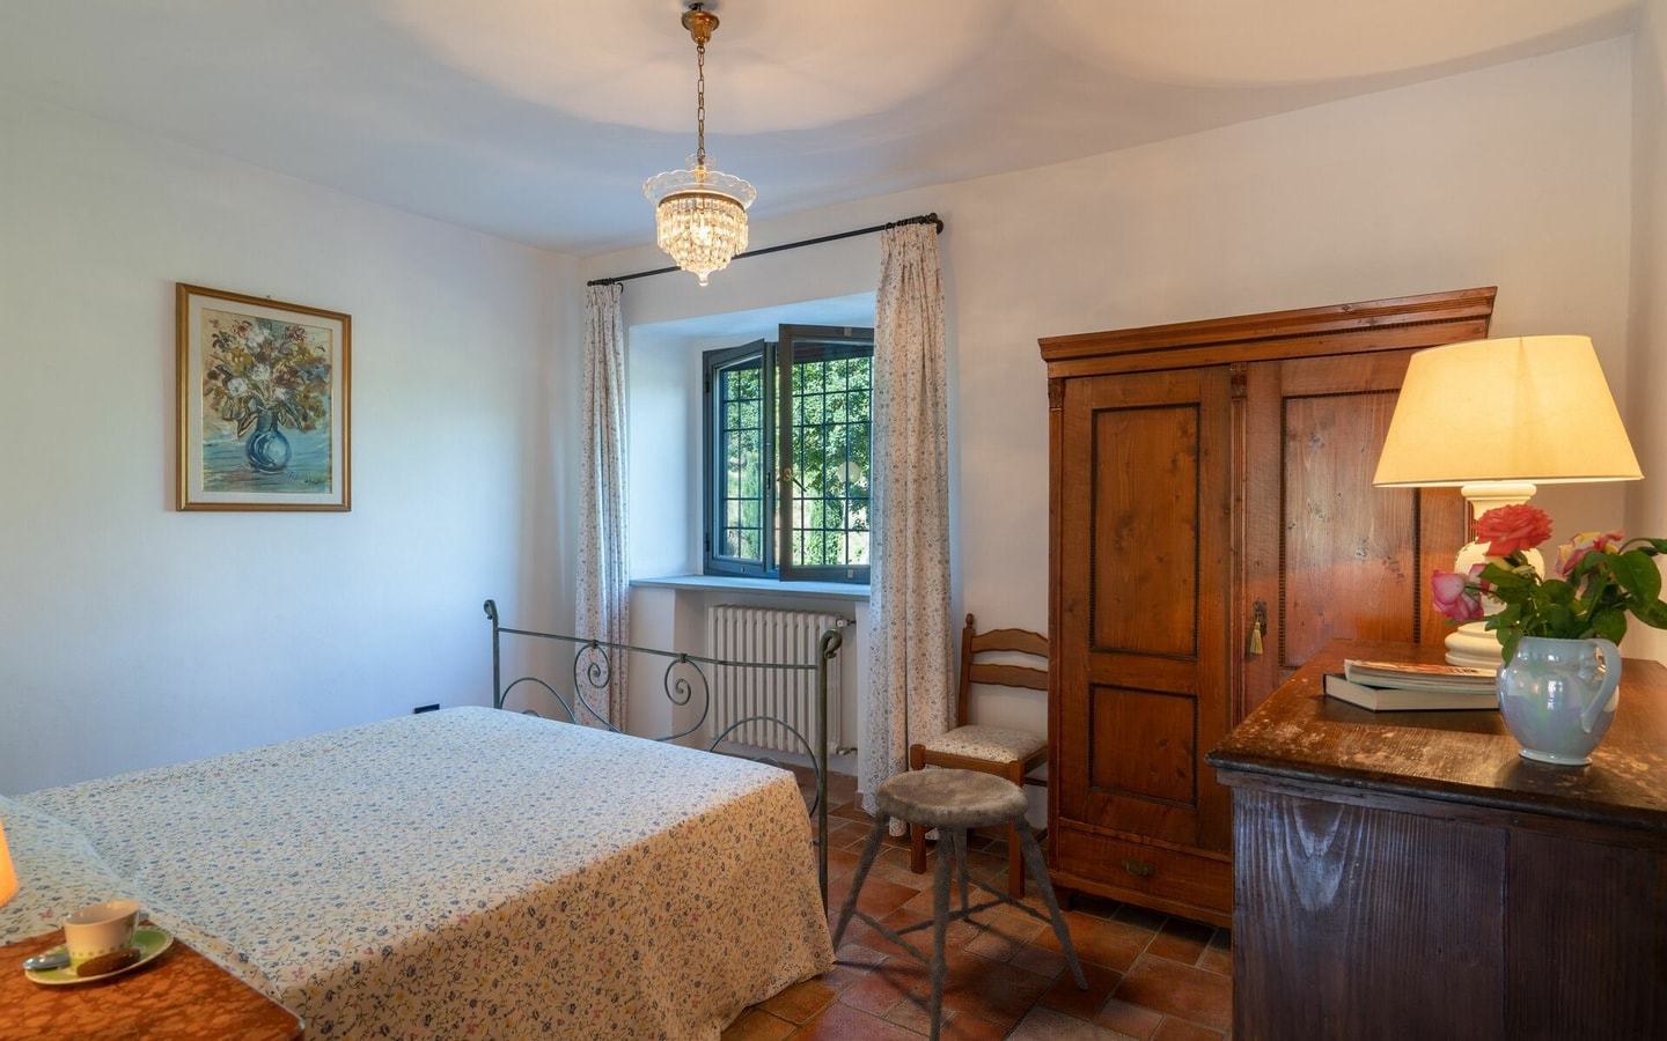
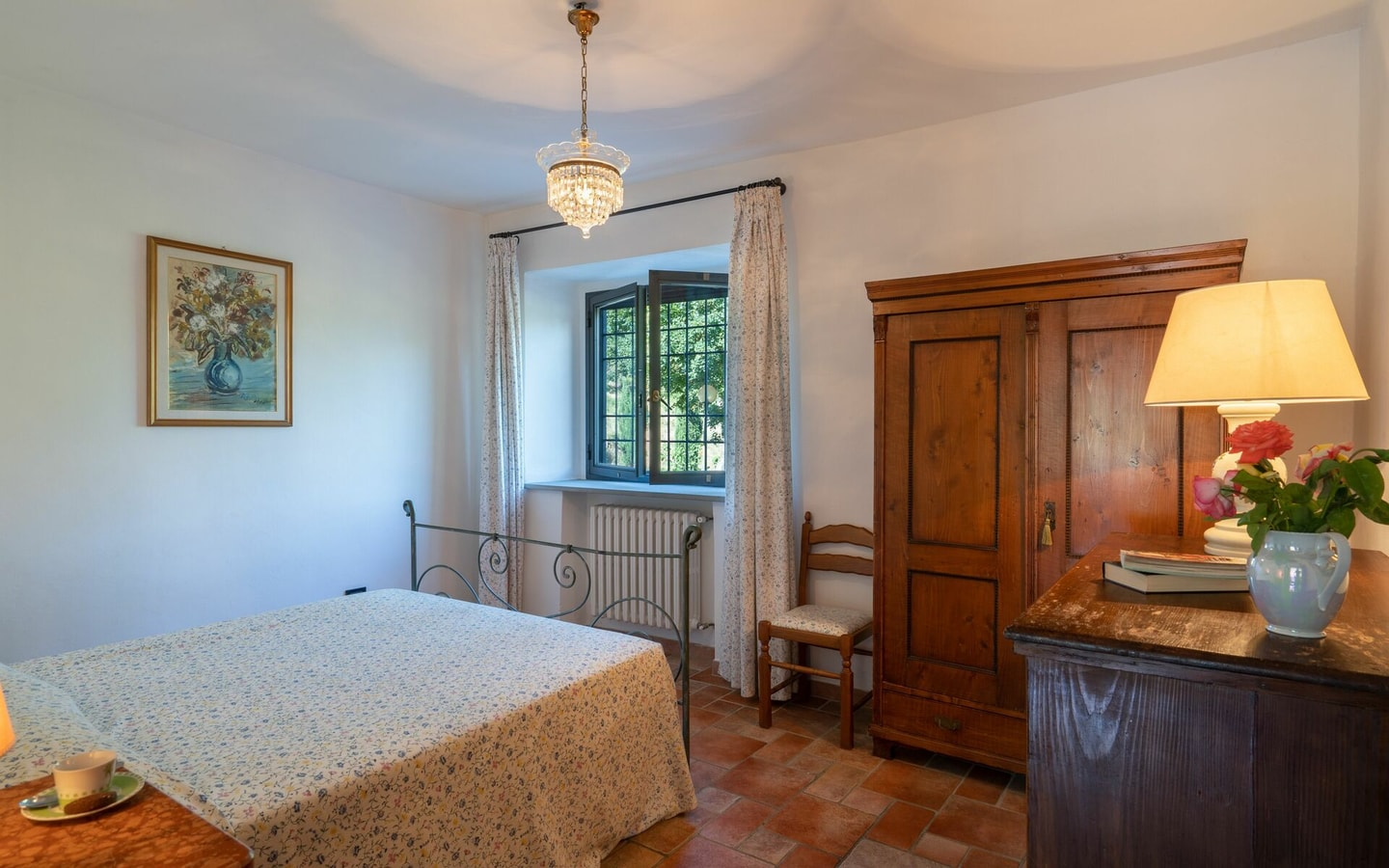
- stool [830,768,1090,1041]
